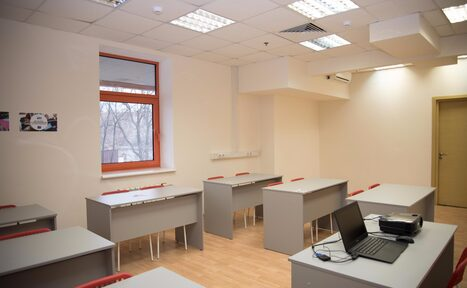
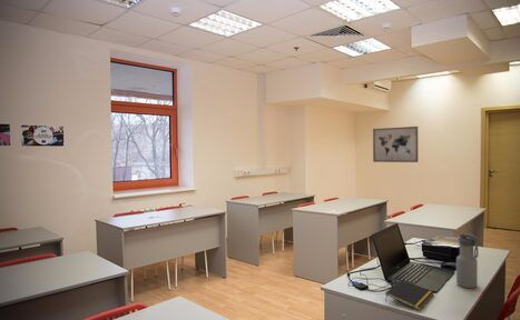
+ wall art [372,126,419,163]
+ notepad [384,278,435,311]
+ water bottle [455,232,480,289]
